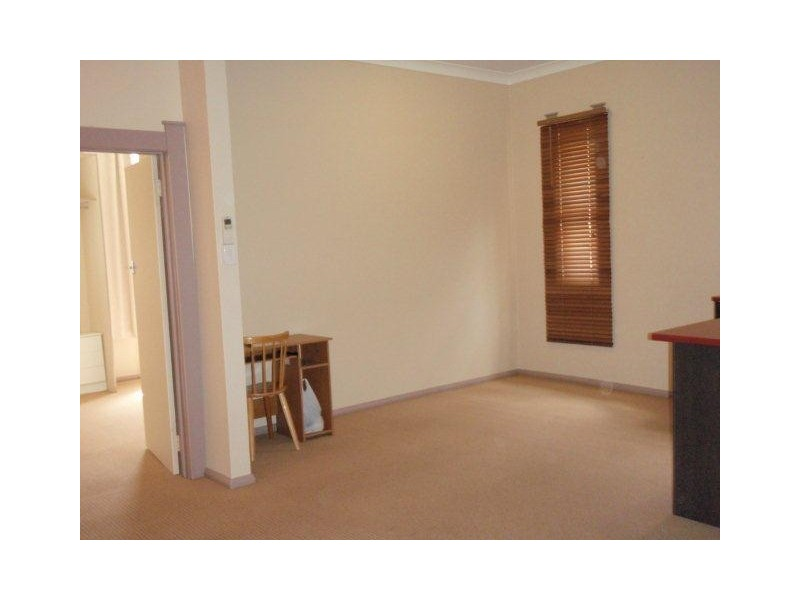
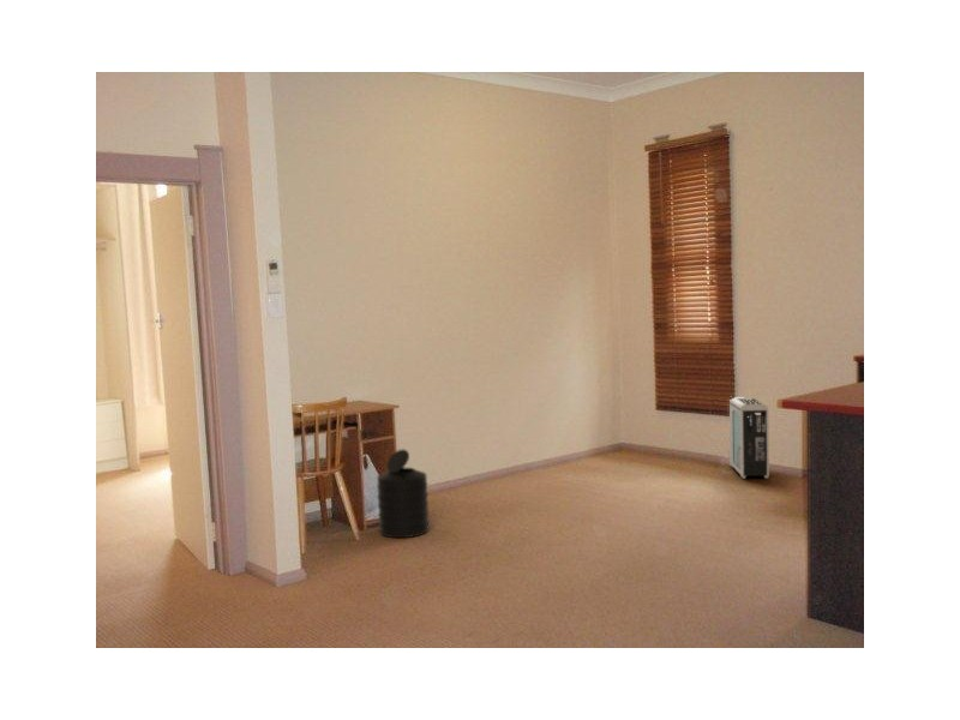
+ trash can [376,448,431,539]
+ air purifier [728,396,770,480]
